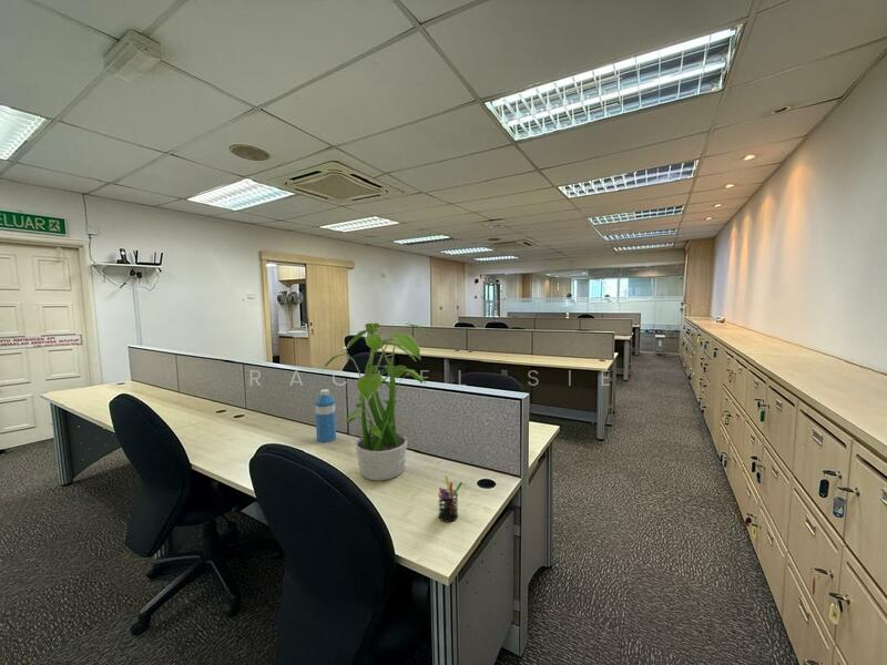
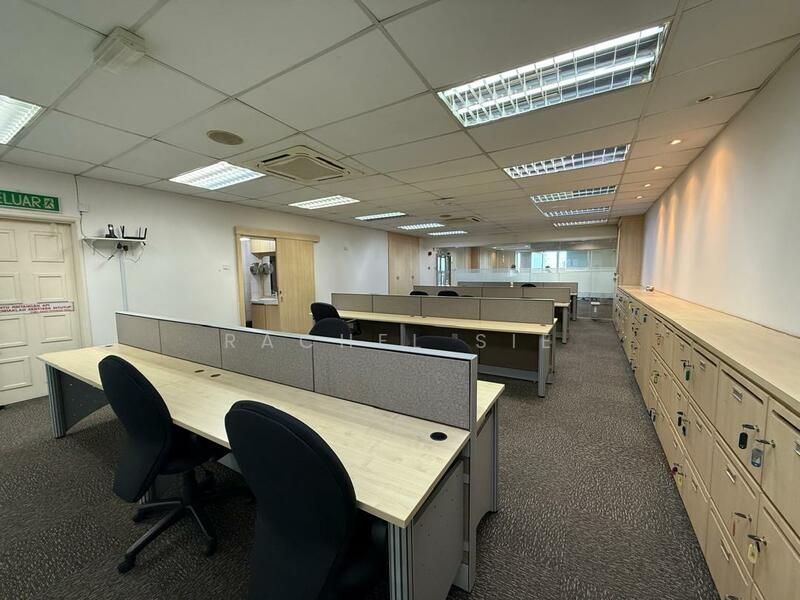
- water bottle [314,388,337,443]
- pen holder [437,474,463,523]
- potted plant [323,321,431,482]
